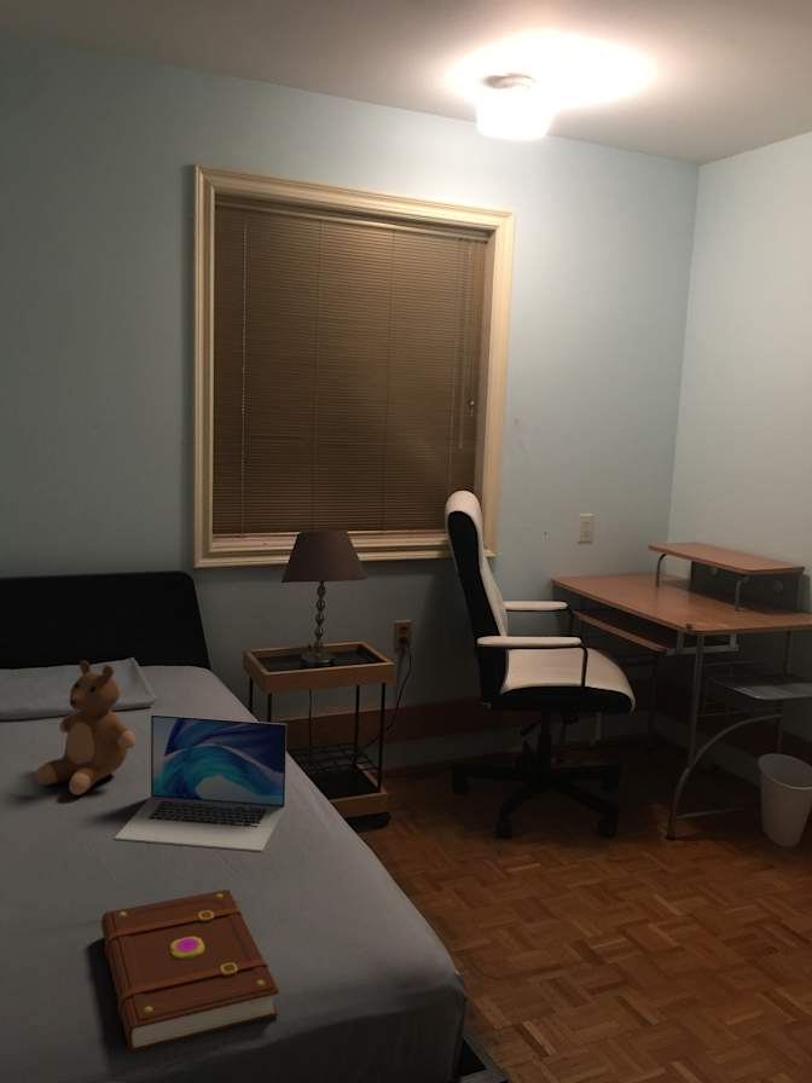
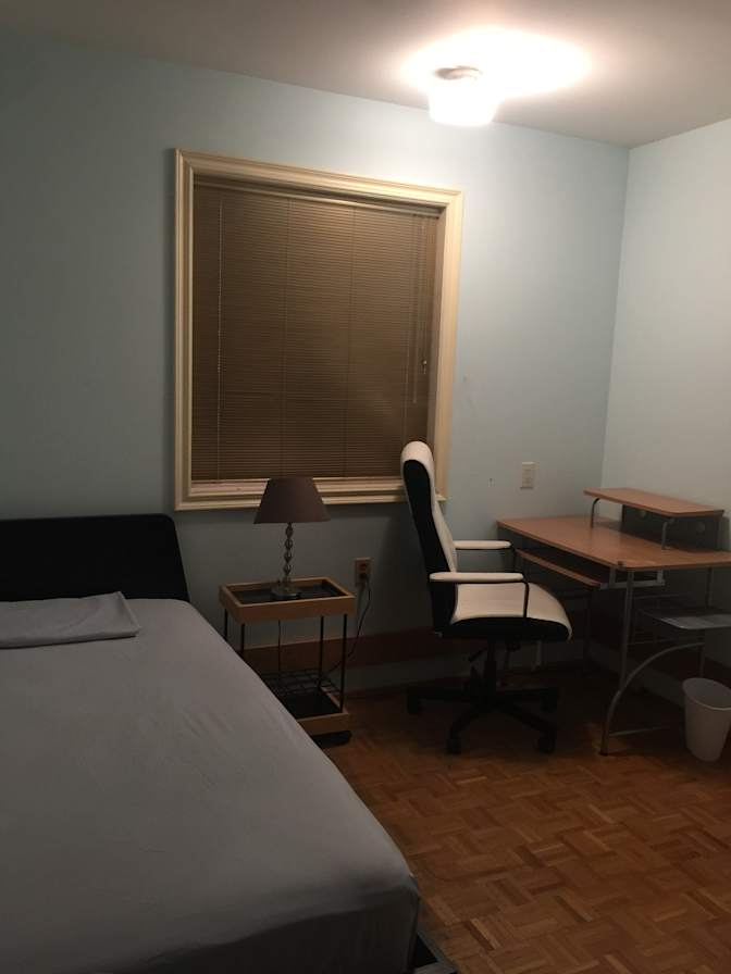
- teddy bear [34,659,137,797]
- book [100,888,280,1053]
- laptop [114,713,288,853]
